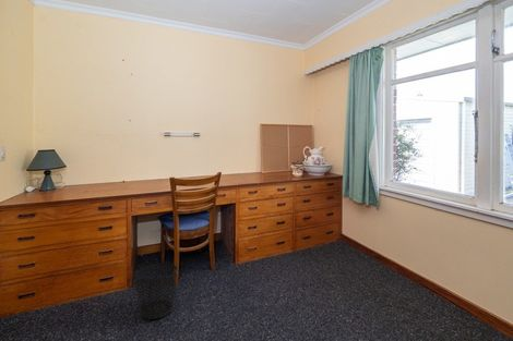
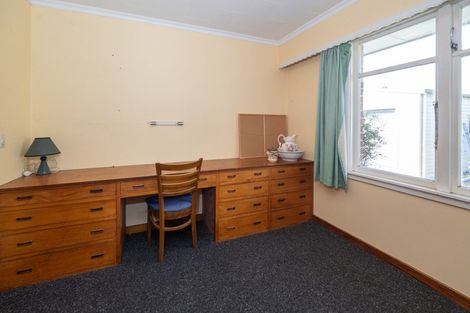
- wastebasket [133,263,178,320]
